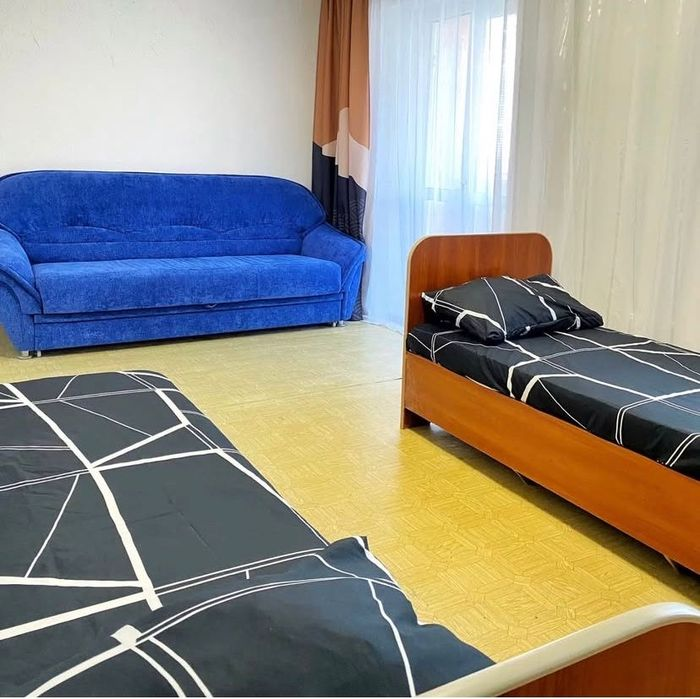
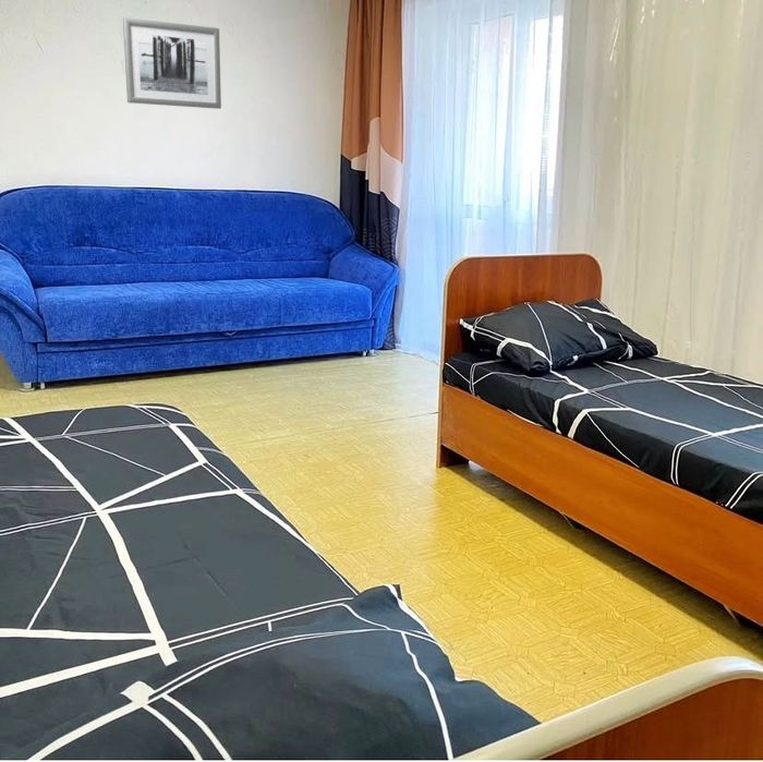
+ wall art [122,16,222,110]
